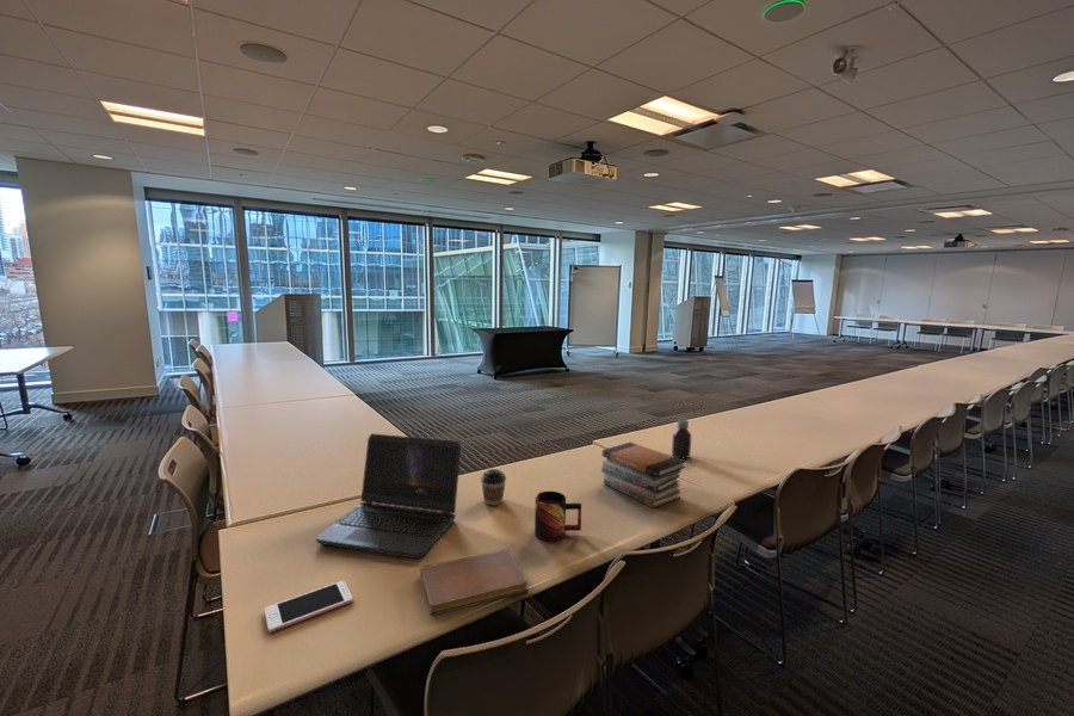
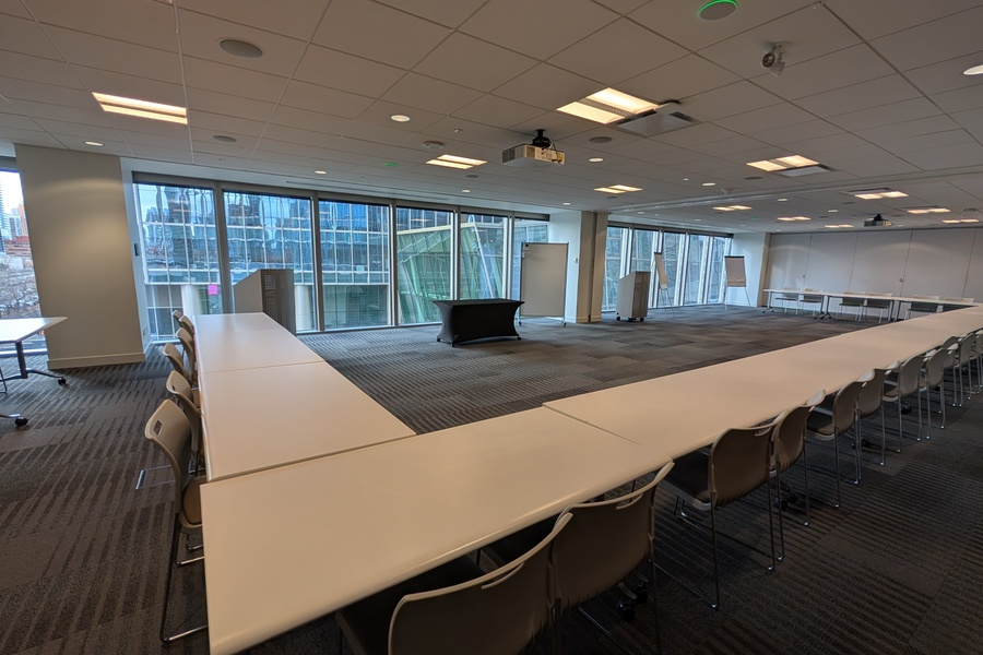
- notebook [419,548,530,616]
- laptop computer [315,432,462,560]
- book stack [600,442,687,510]
- mug [533,490,582,543]
- bottle [671,418,693,459]
- cell phone [263,580,354,634]
- coffee cup [480,468,507,506]
